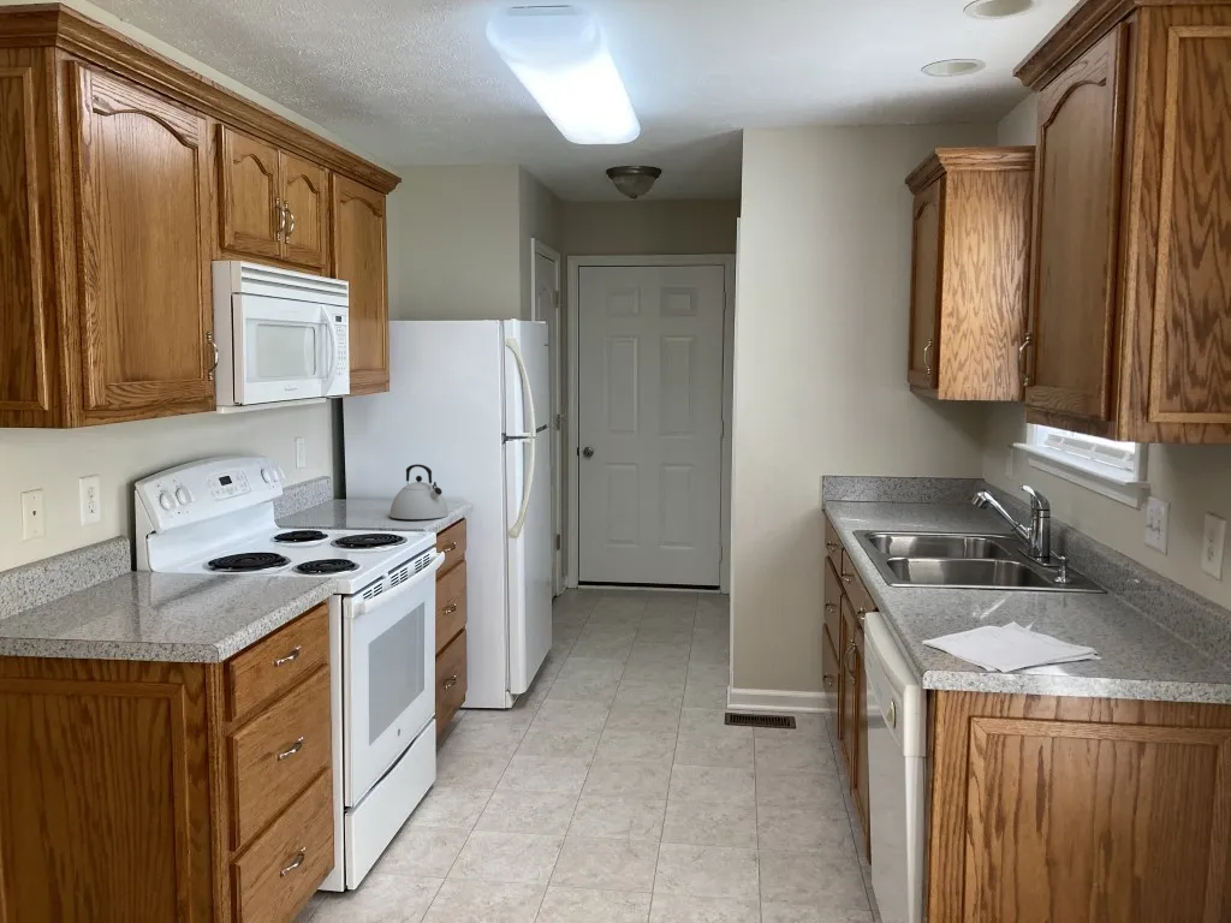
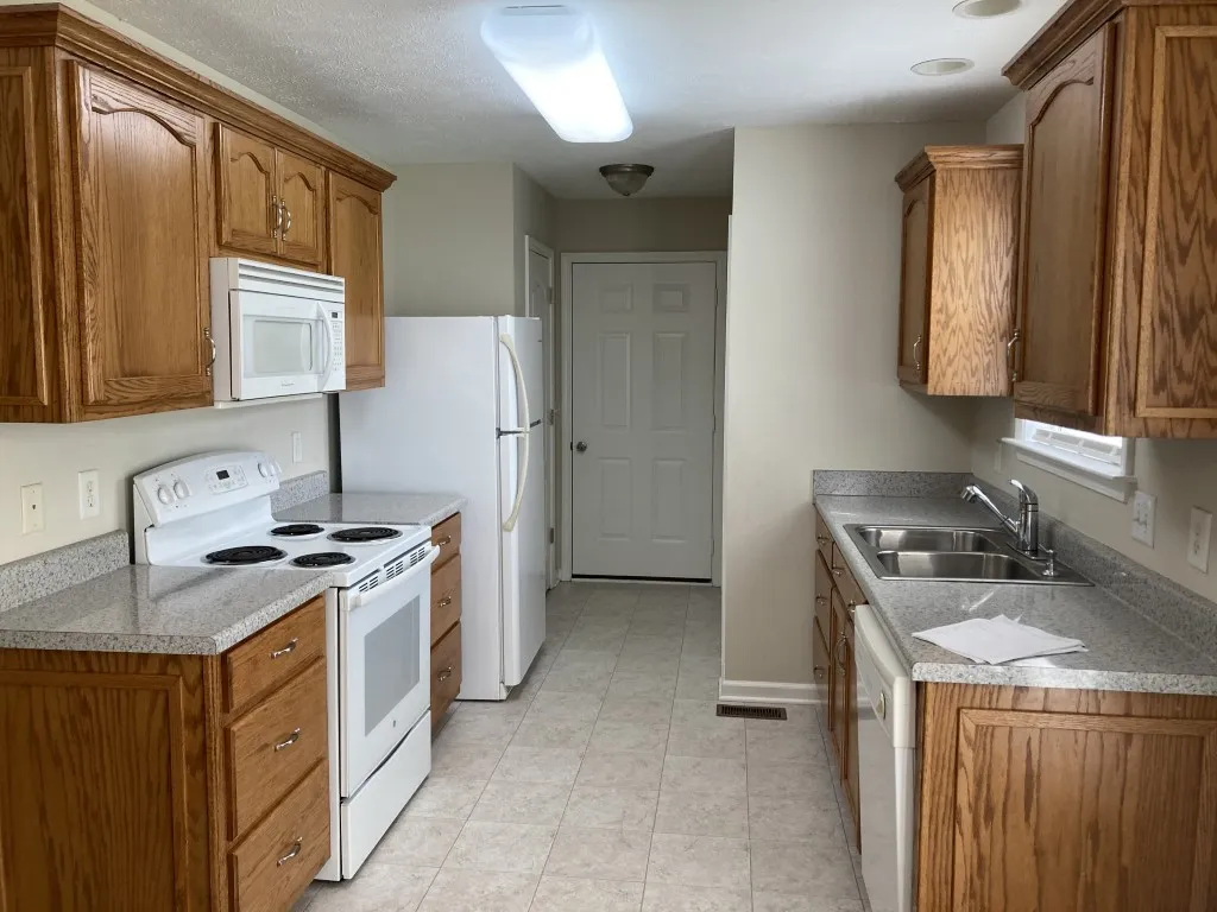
- kettle [388,463,450,520]
